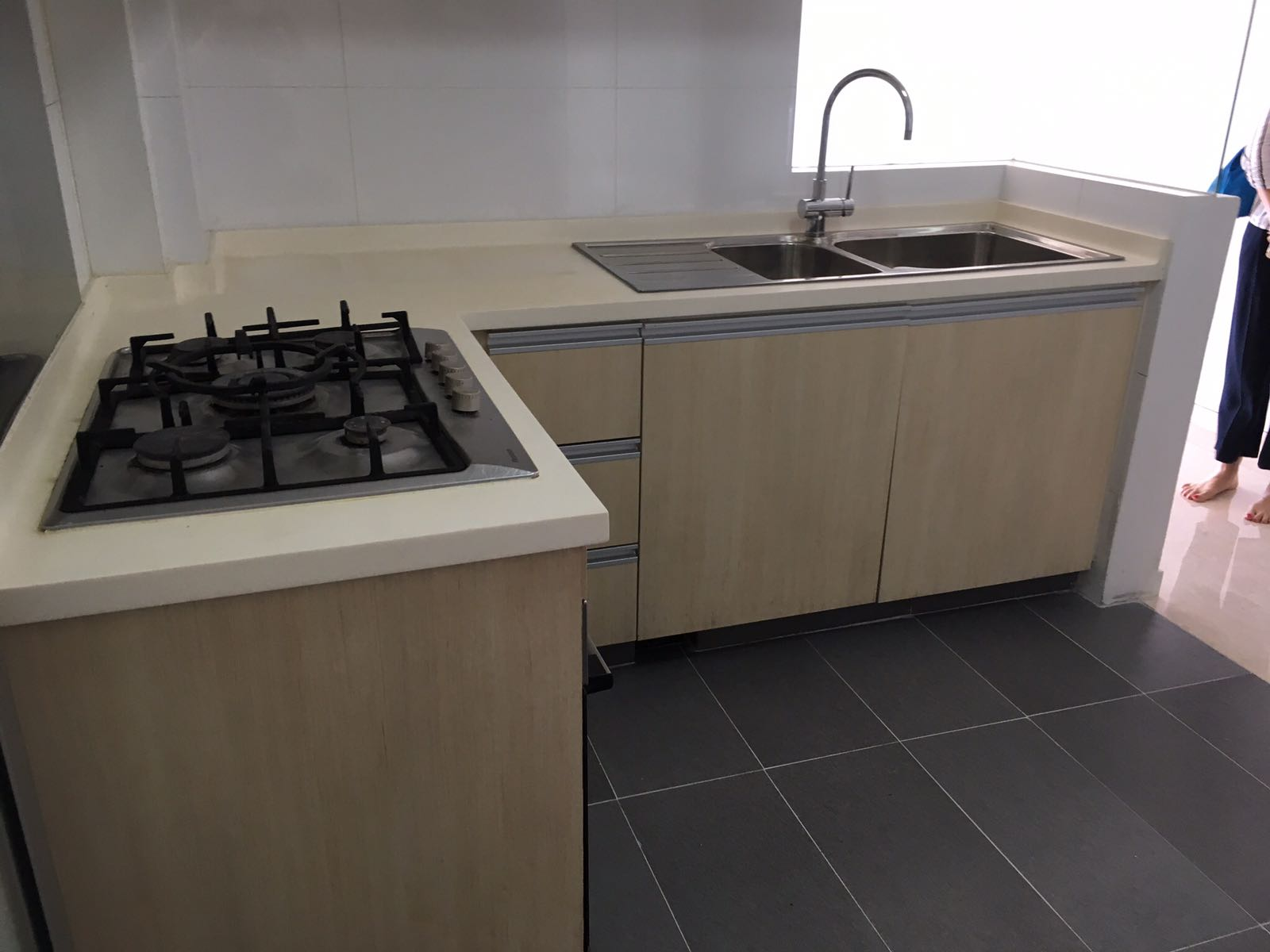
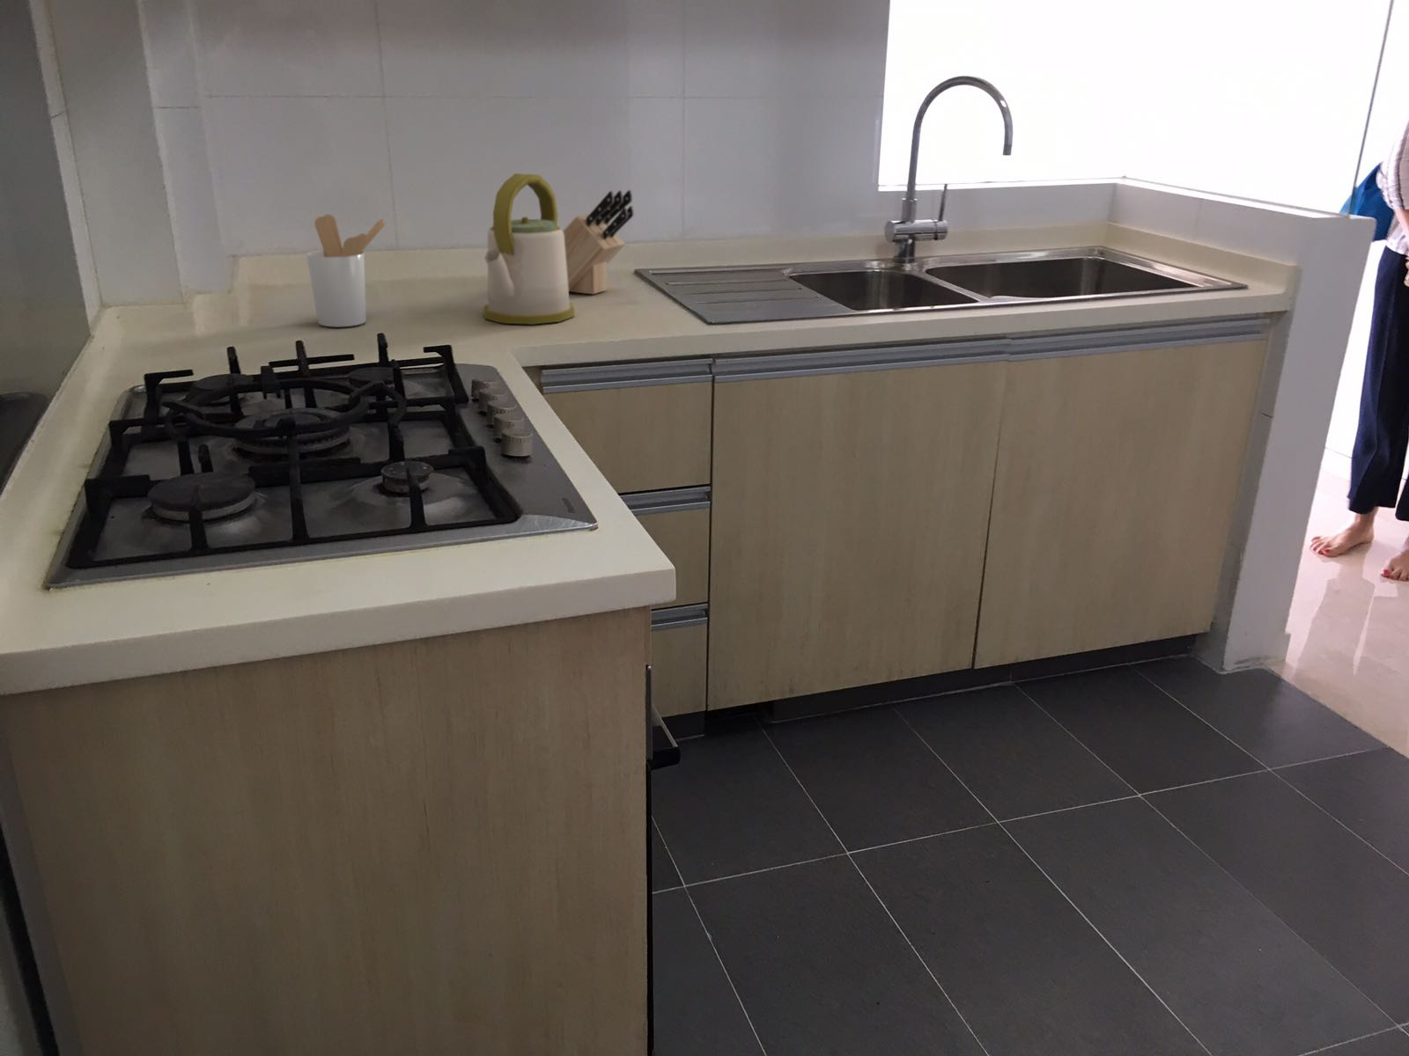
+ knife block [562,190,635,295]
+ kettle [483,172,575,325]
+ utensil holder [305,214,387,327]
